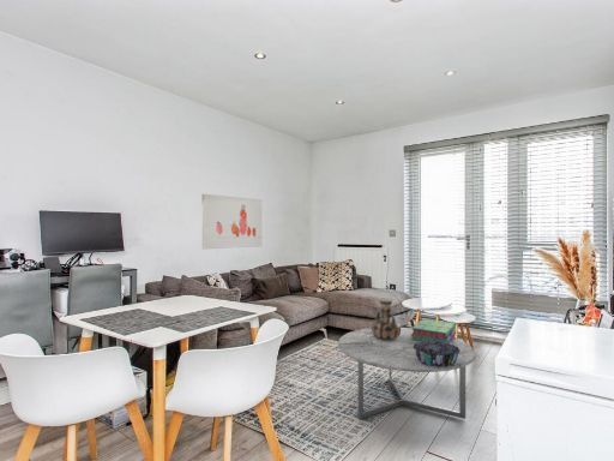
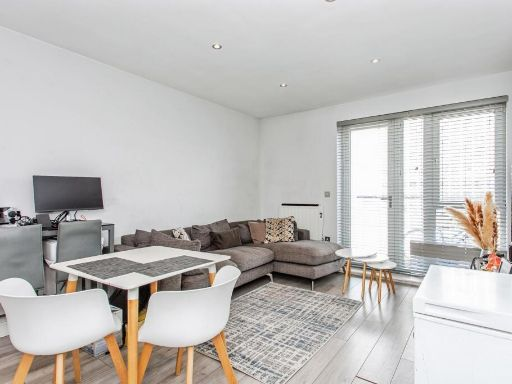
- coffee table [337,327,476,420]
- decorative bowl [413,341,460,366]
- decorative vase [371,297,402,340]
- stack of books [411,318,457,343]
- wall art [200,193,263,251]
